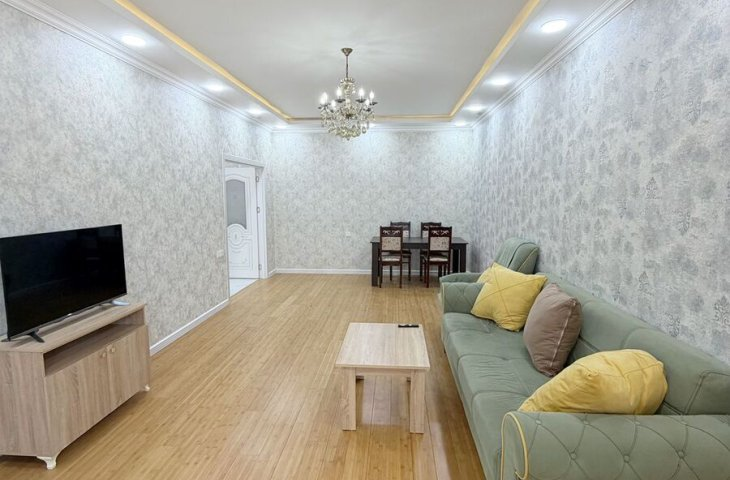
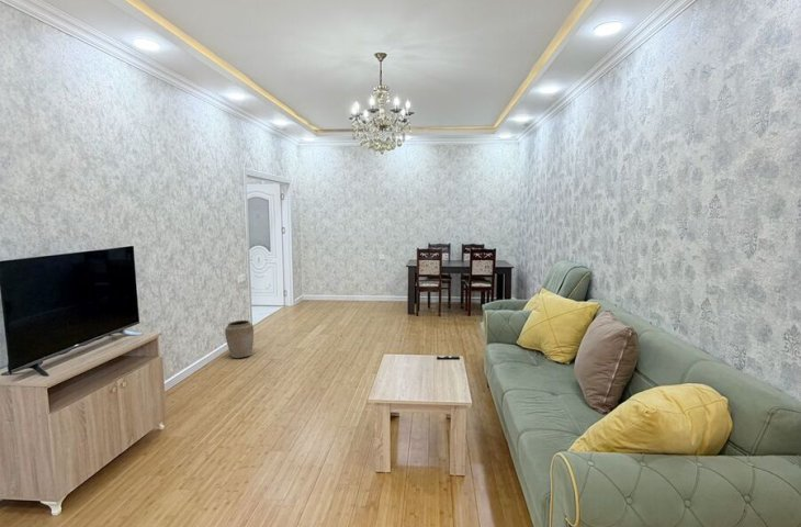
+ vase [224,319,255,359]
